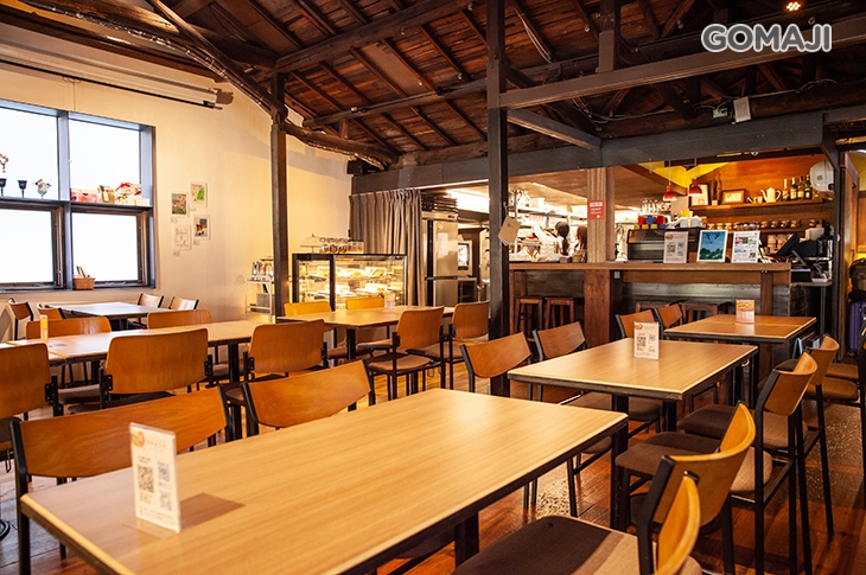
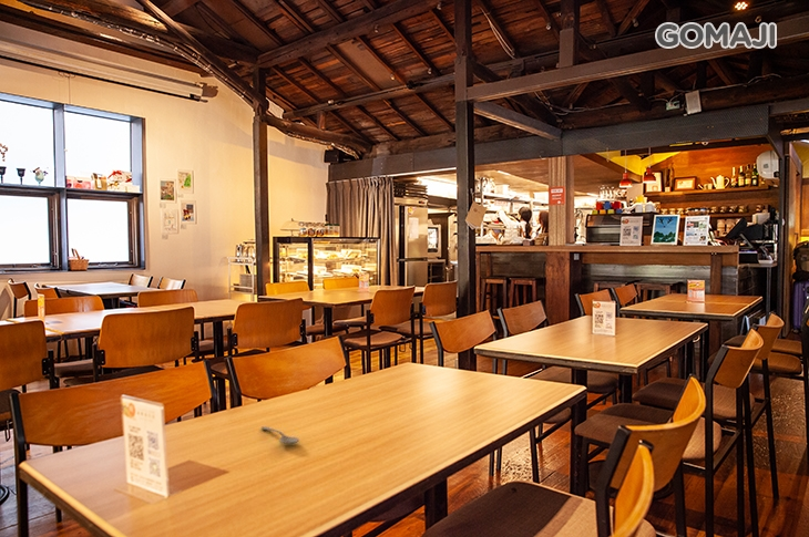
+ spoon [260,425,300,445]
